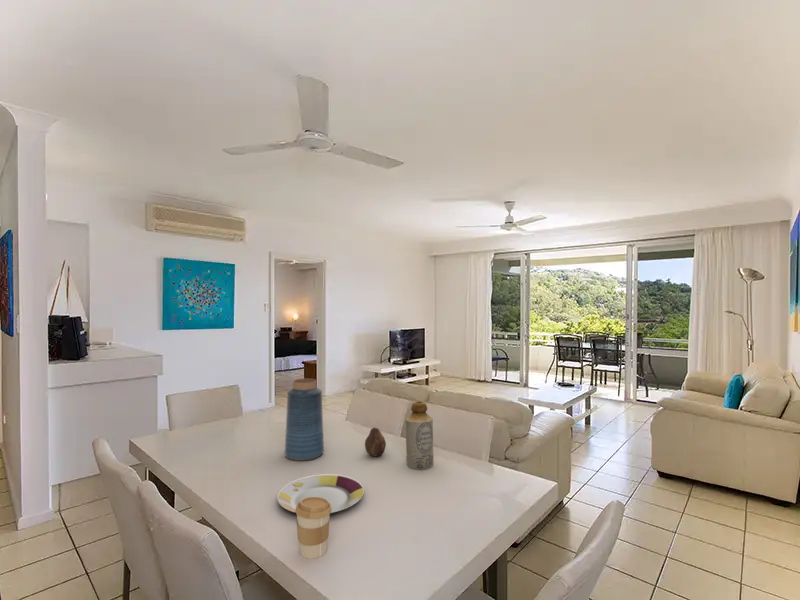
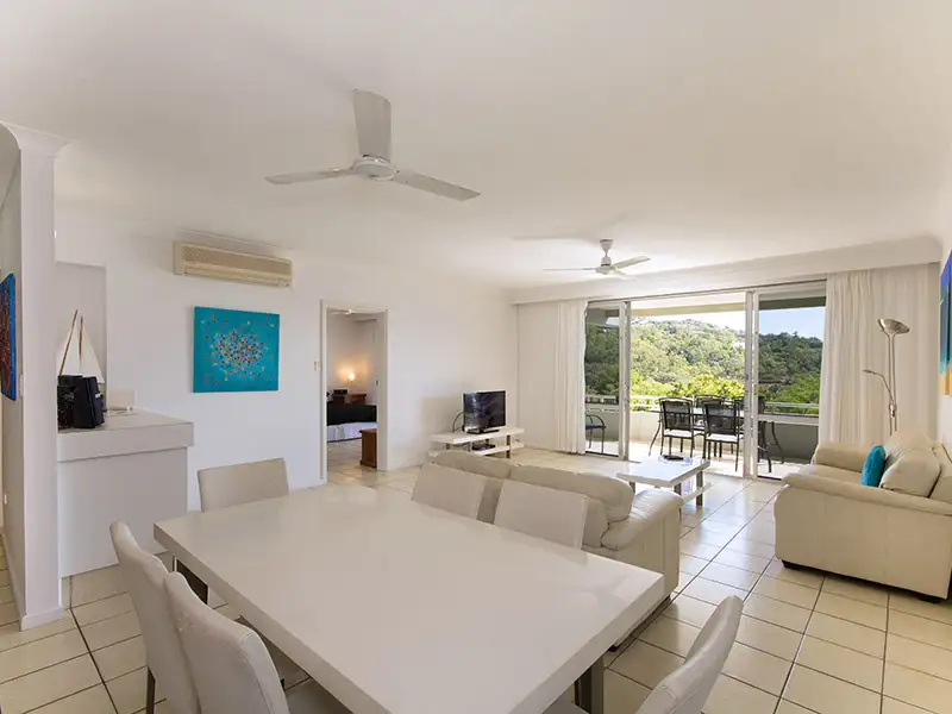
- plate [276,473,365,515]
- bottle [405,400,435,471]
- vase [284,378,325,462]
- fruit [364,427,387,457]
- coffee cup [295,497,332,560]
